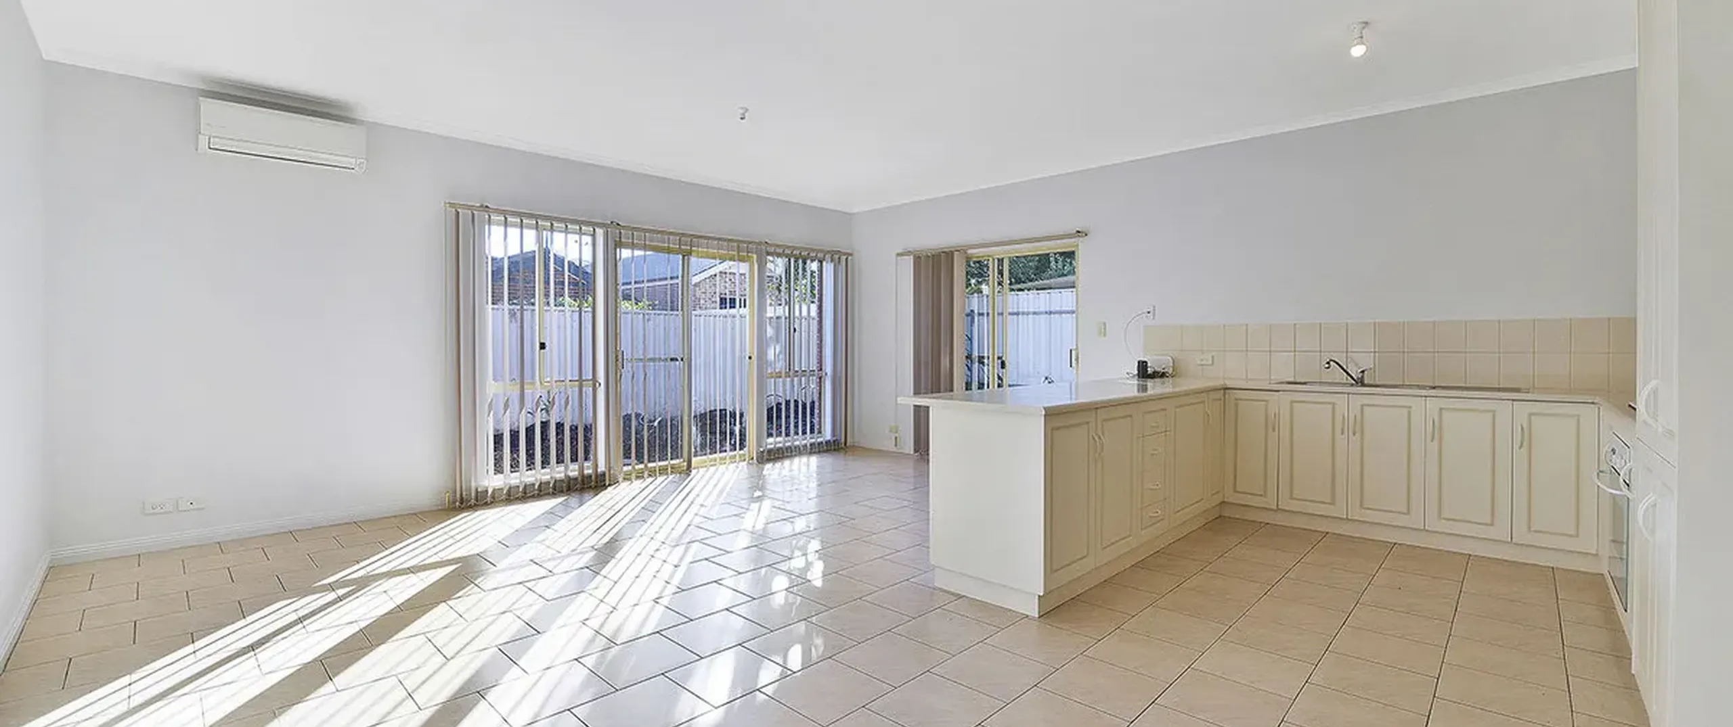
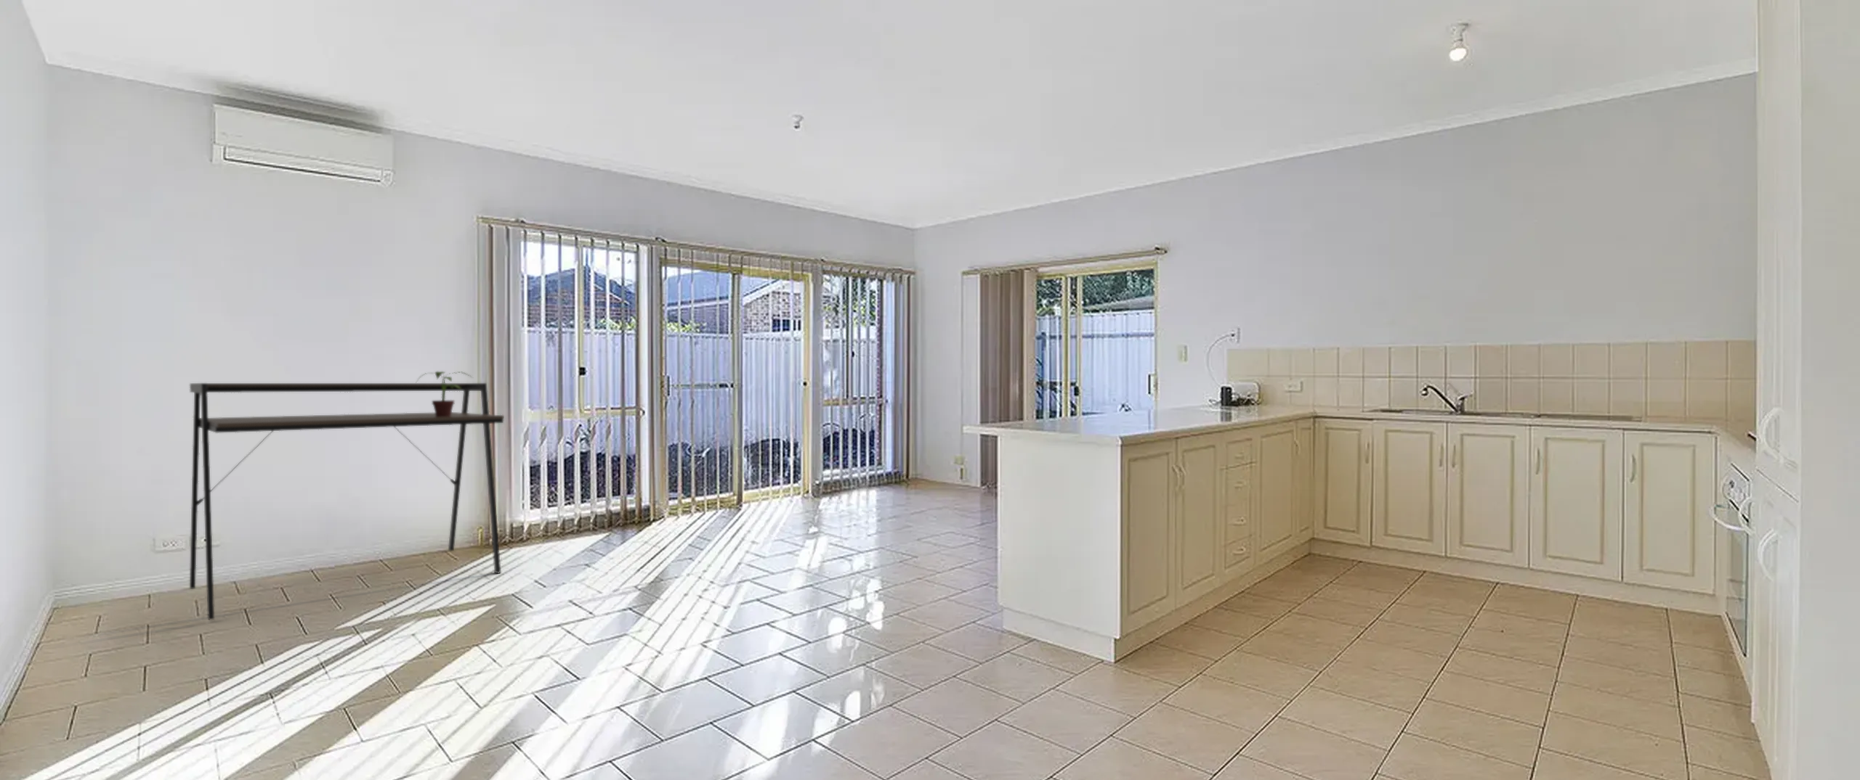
+ potted plant [415,371,473,416]
+ desk [189,383,505,621]
